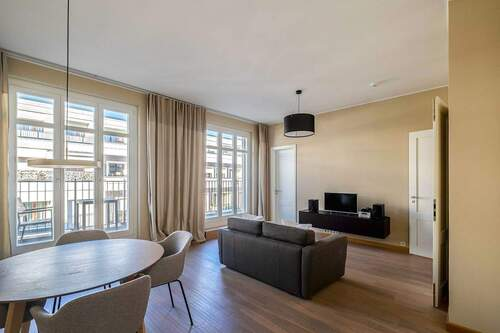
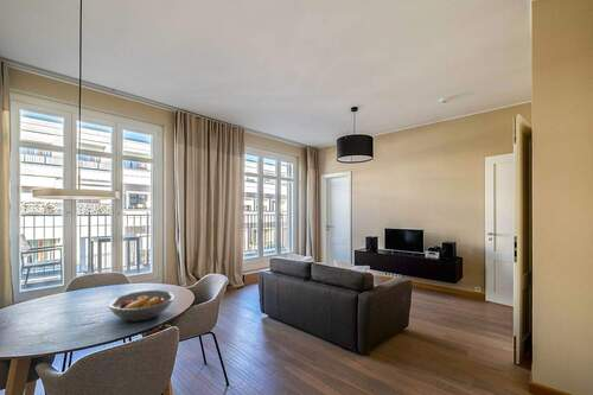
+ fruit bowl [107,289,176,323]
